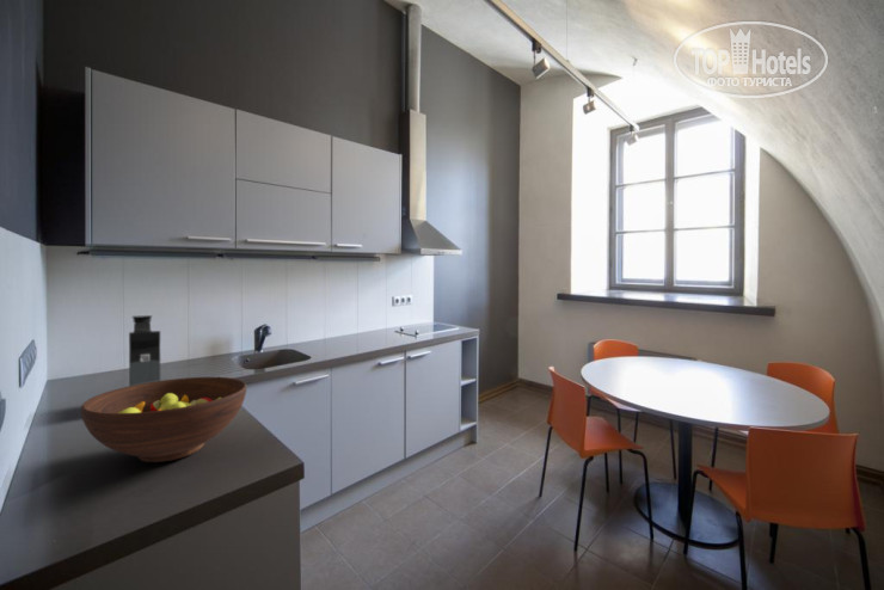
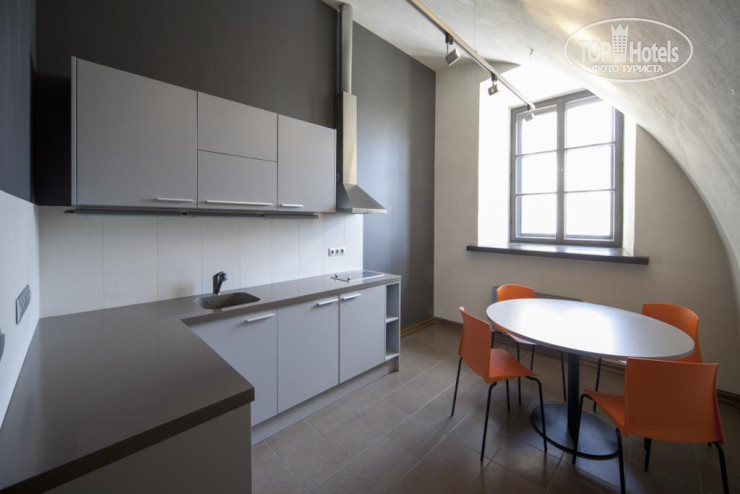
- fruit bowl [80,376,247,463]
- coffee maker [128,314,161,386]
